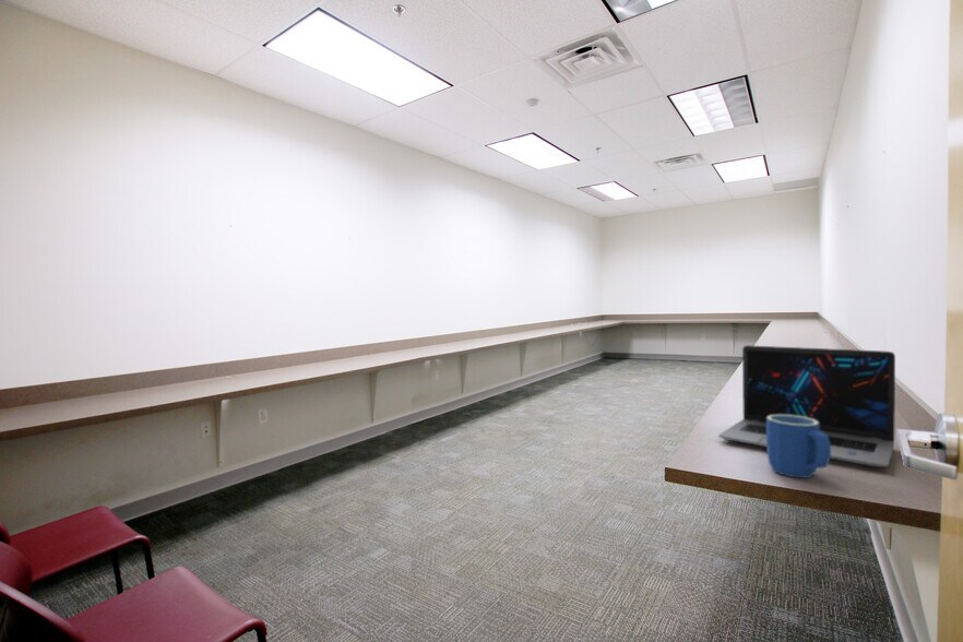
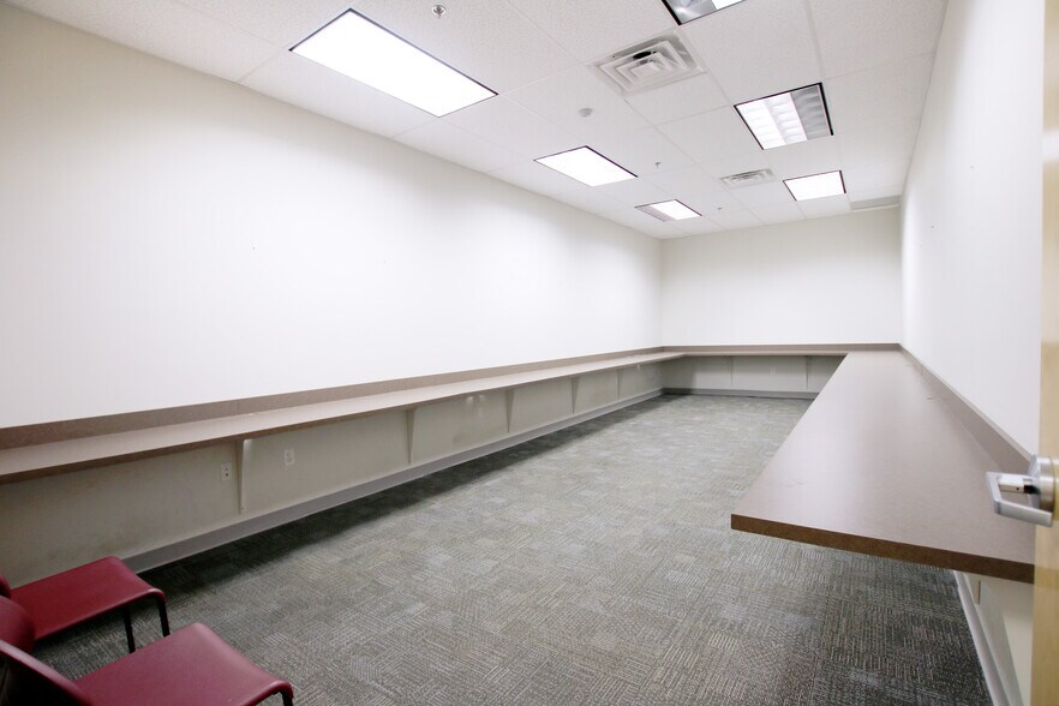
- mug [765,415,831,479]
- laptop [717,344,896,468]
